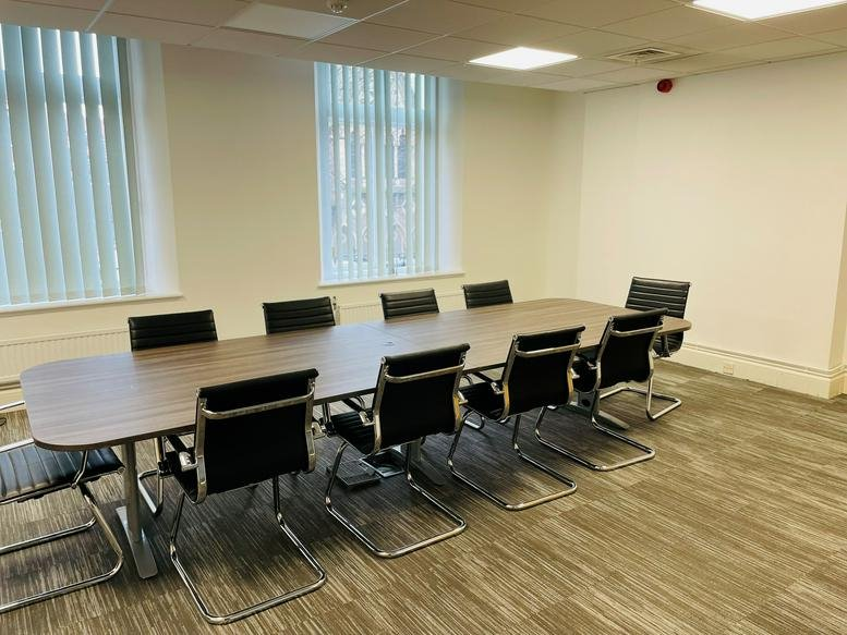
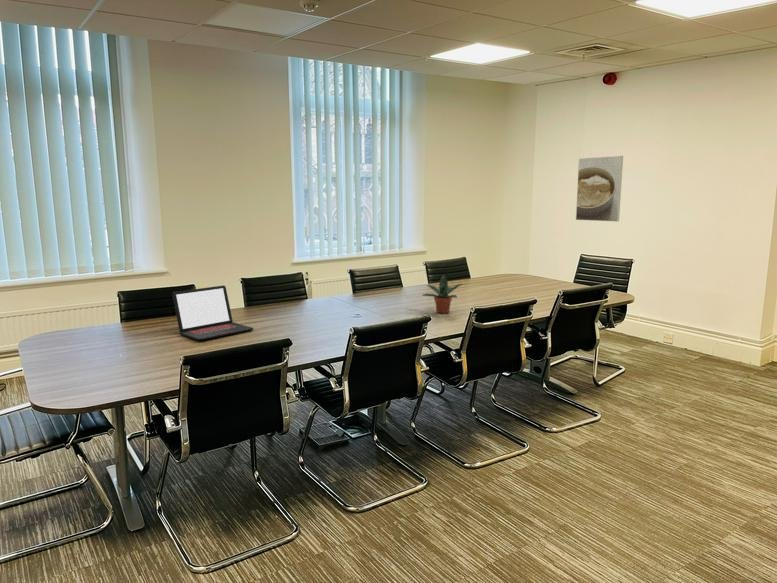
+ laptop [171,284,254,341]
+ potted plant [421,274,463,314]
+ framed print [575,155,624,222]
